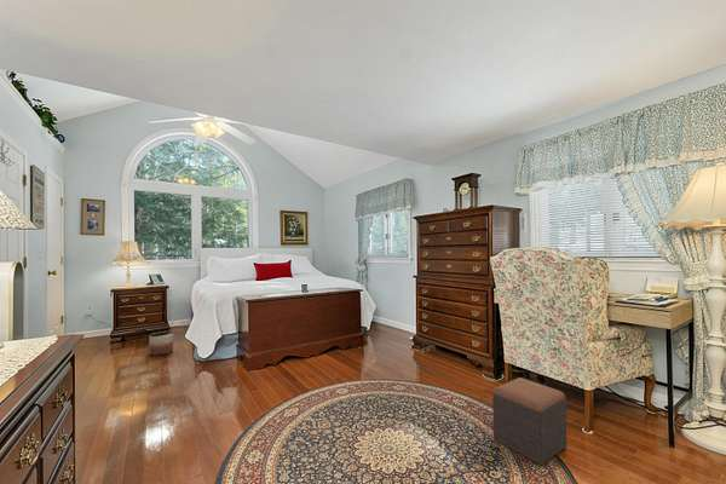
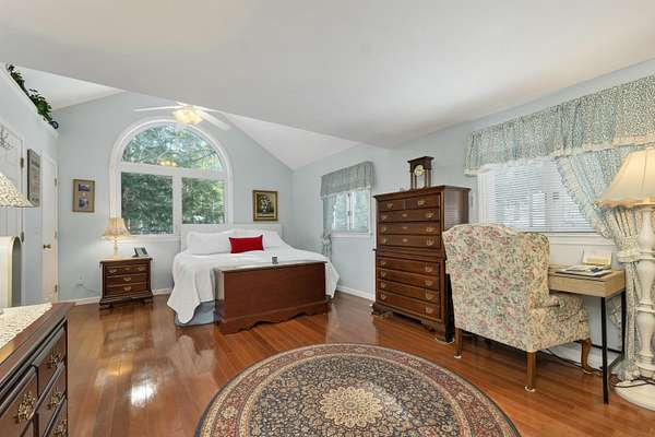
- planter [148,330,174,357]
- footstool [491,376,567,466]
